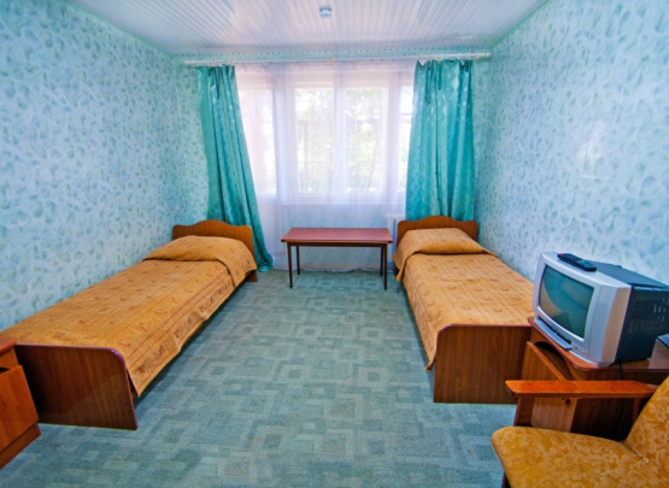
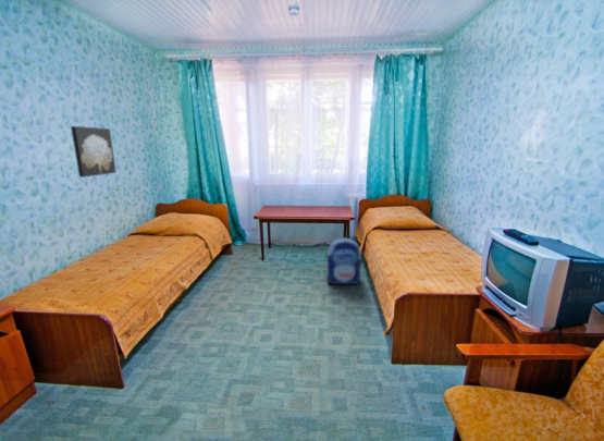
+ wall art [70,125,118,179]
+ backpack [325,237,362,285]
